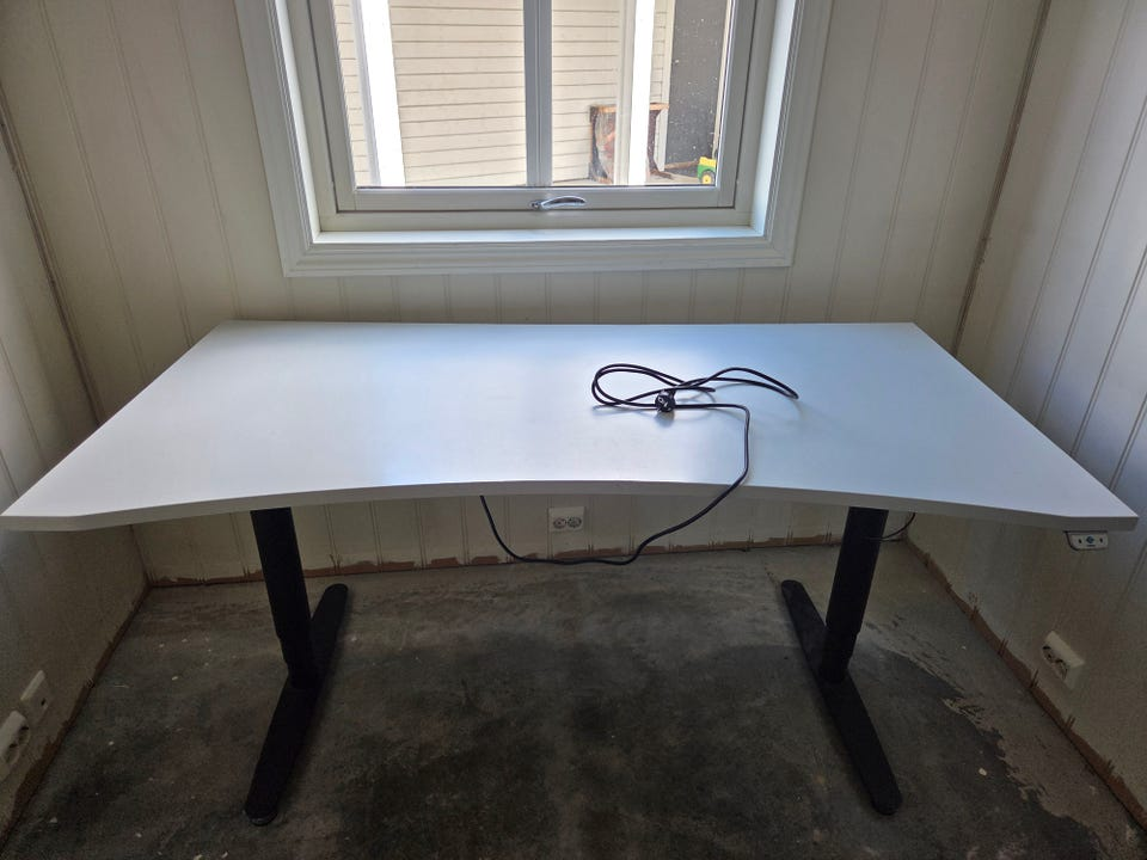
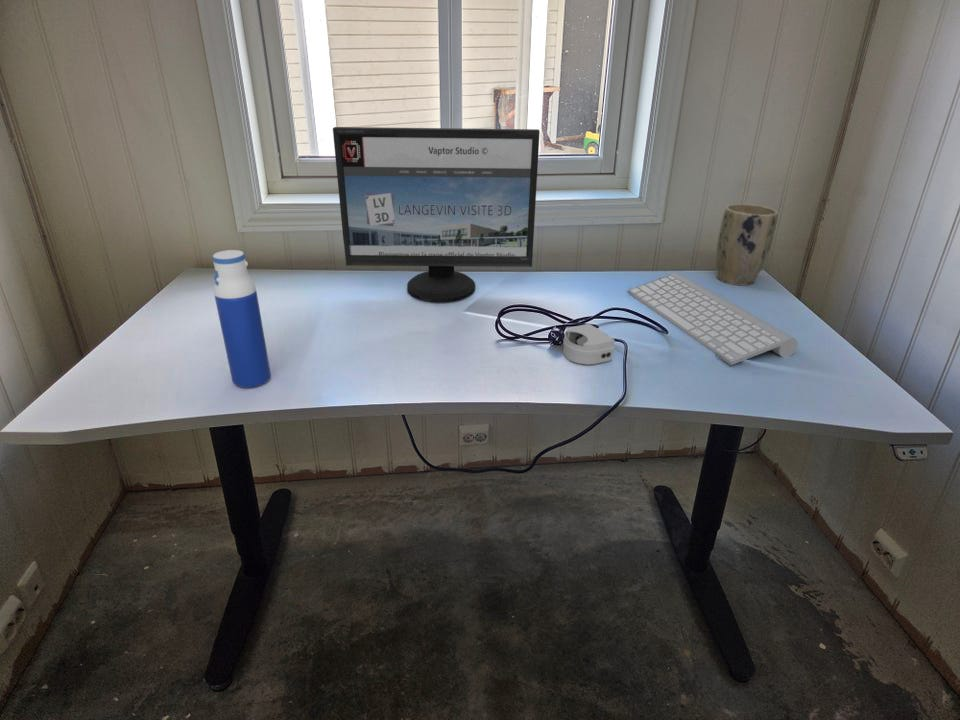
+ plant pot [715,203,779,286]
+ keyboard [627,272,799,366]
+ computer mouse [562,323,616,366]
+ water bottle [211,249,272,389]
+ computer monitor [332,126,541,304]
